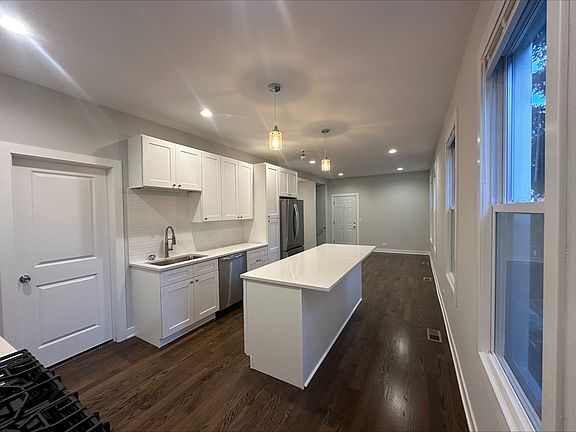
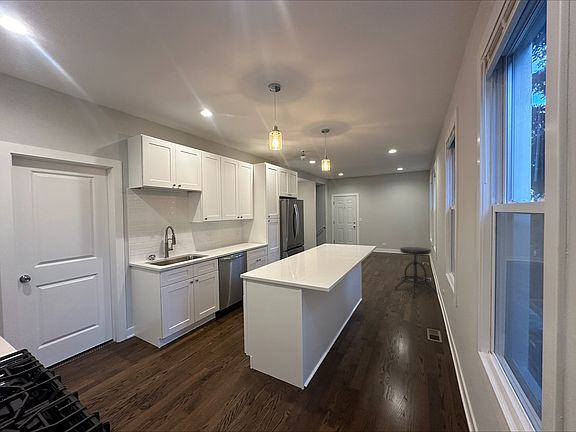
+ stool [394,246,439,299]
